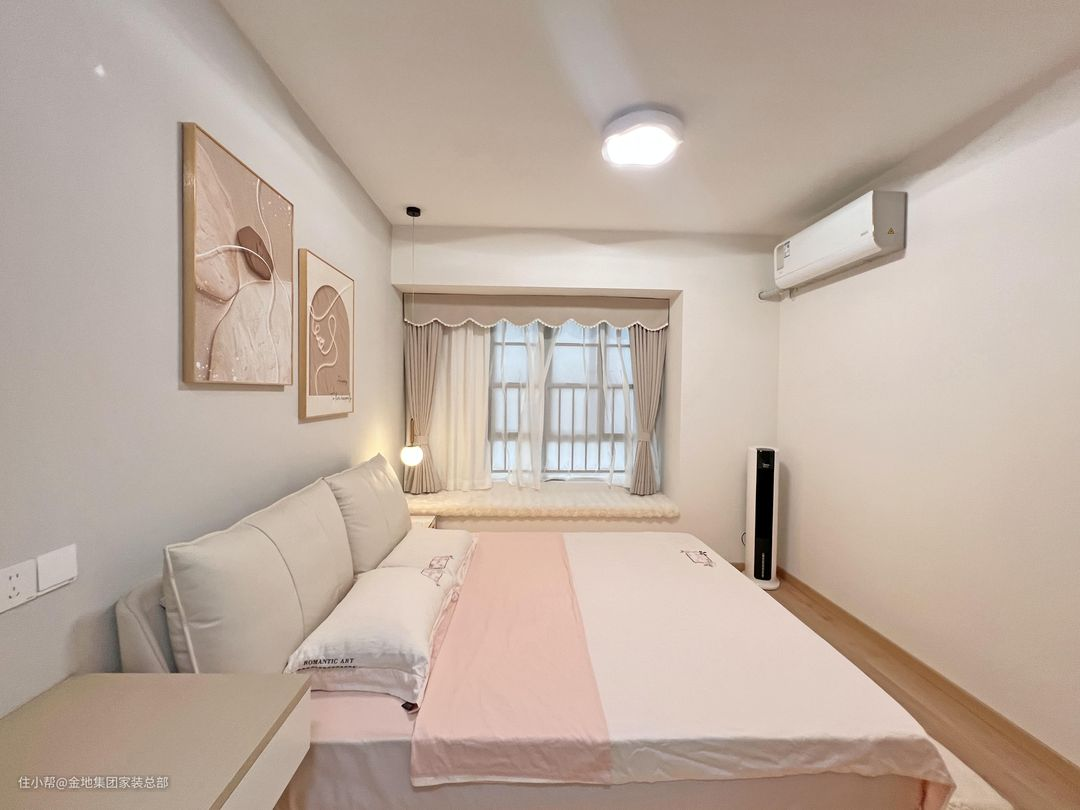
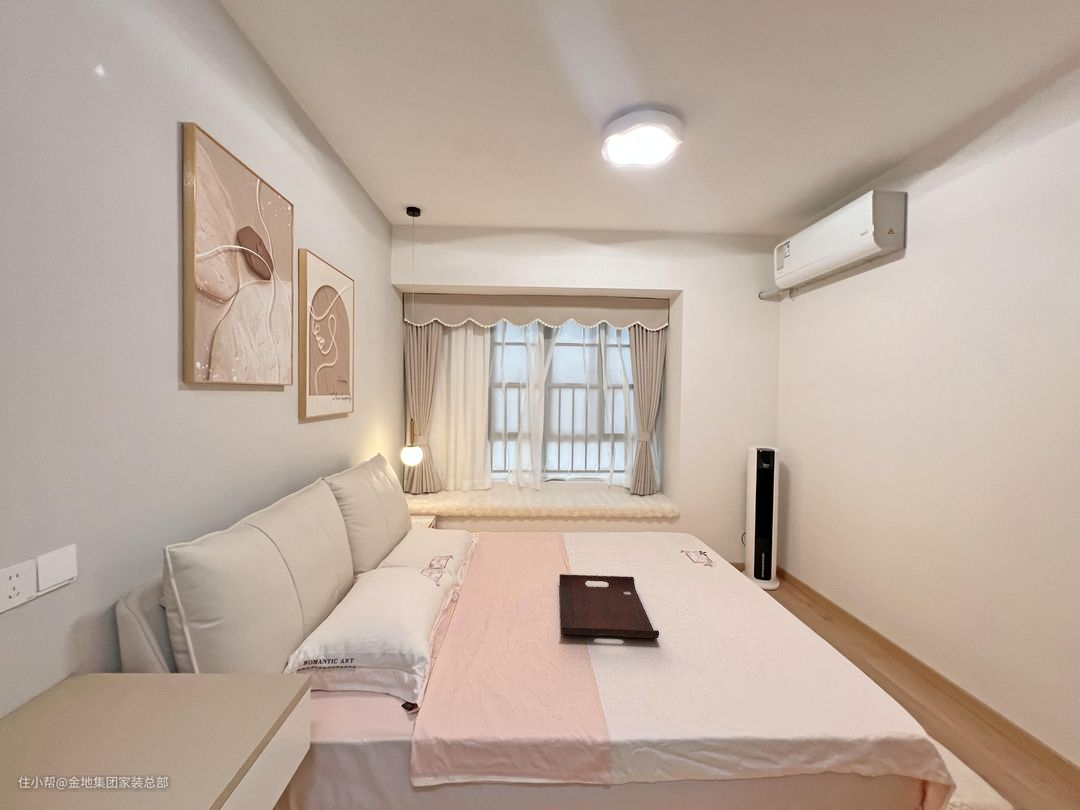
+ serving tray [558,573,660,640]
